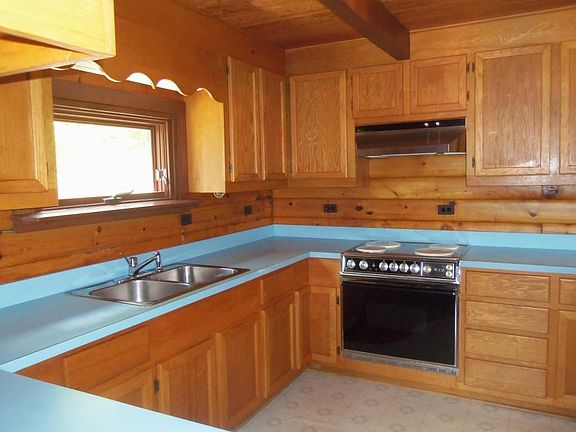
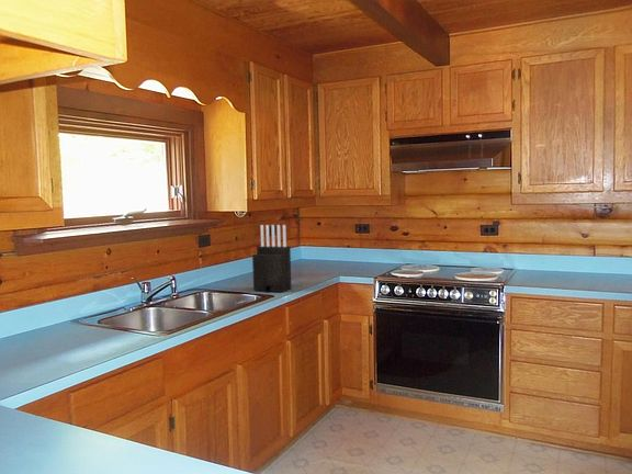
+ knife block [251,224,293,293]
